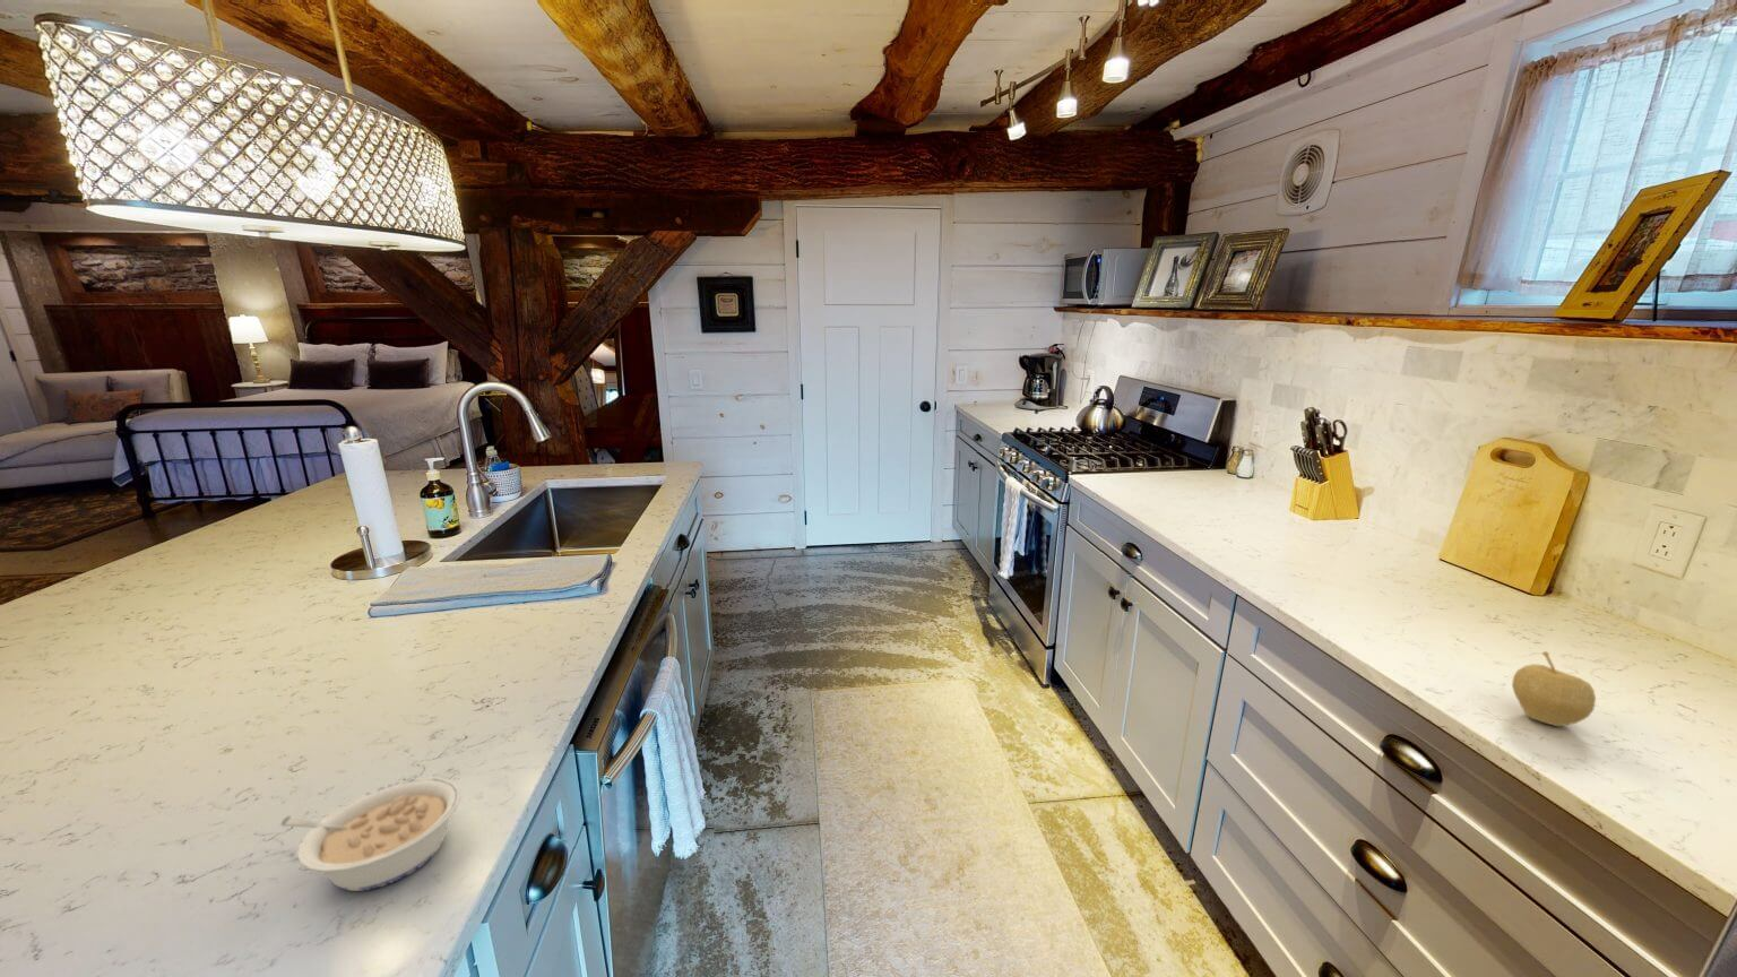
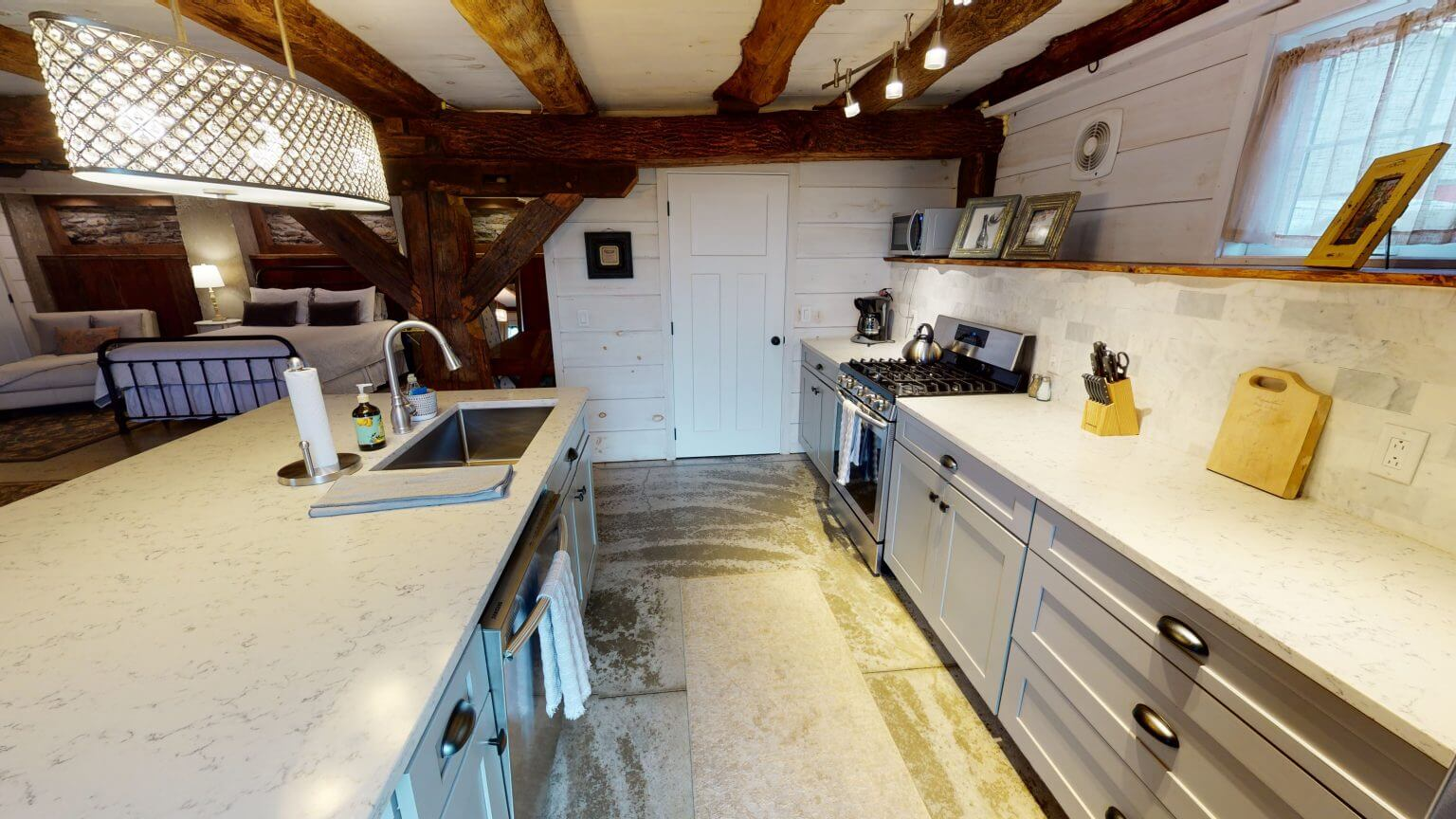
- fruit [1510,650,1596,728]
- legume [279,777,462,892]
